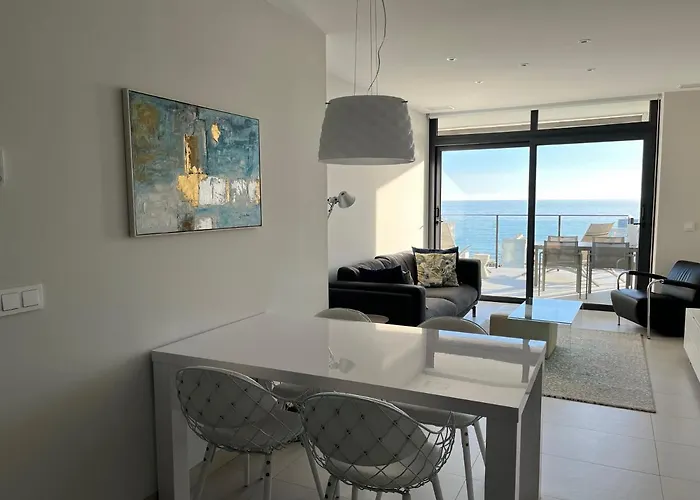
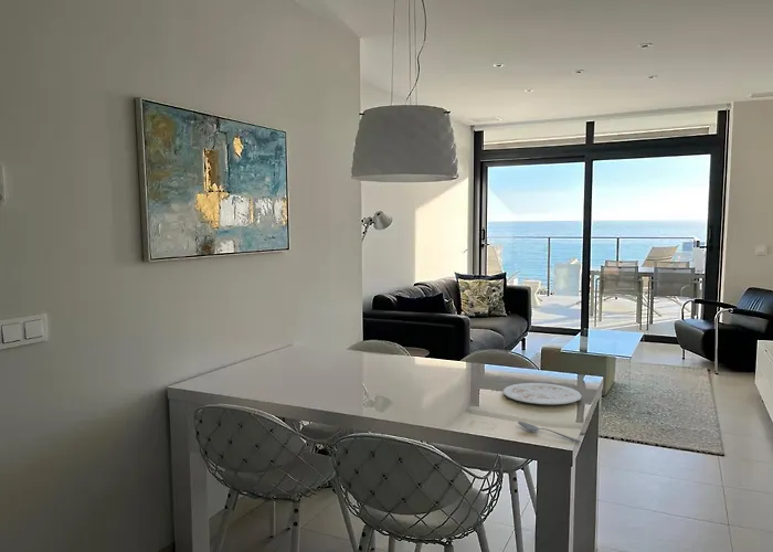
+ plate [502,382,583,405]
+ spoon [517,421,582,443]
